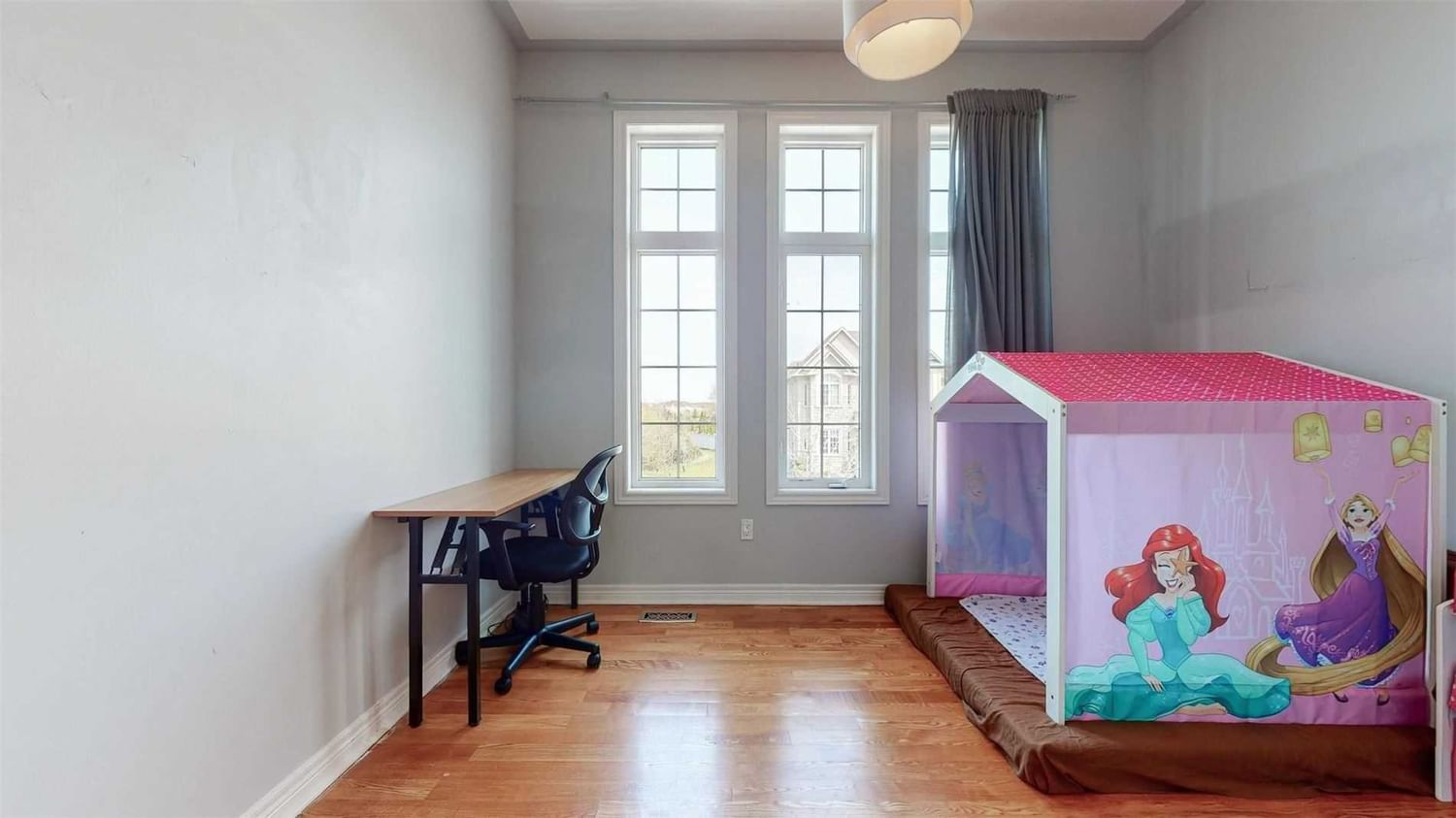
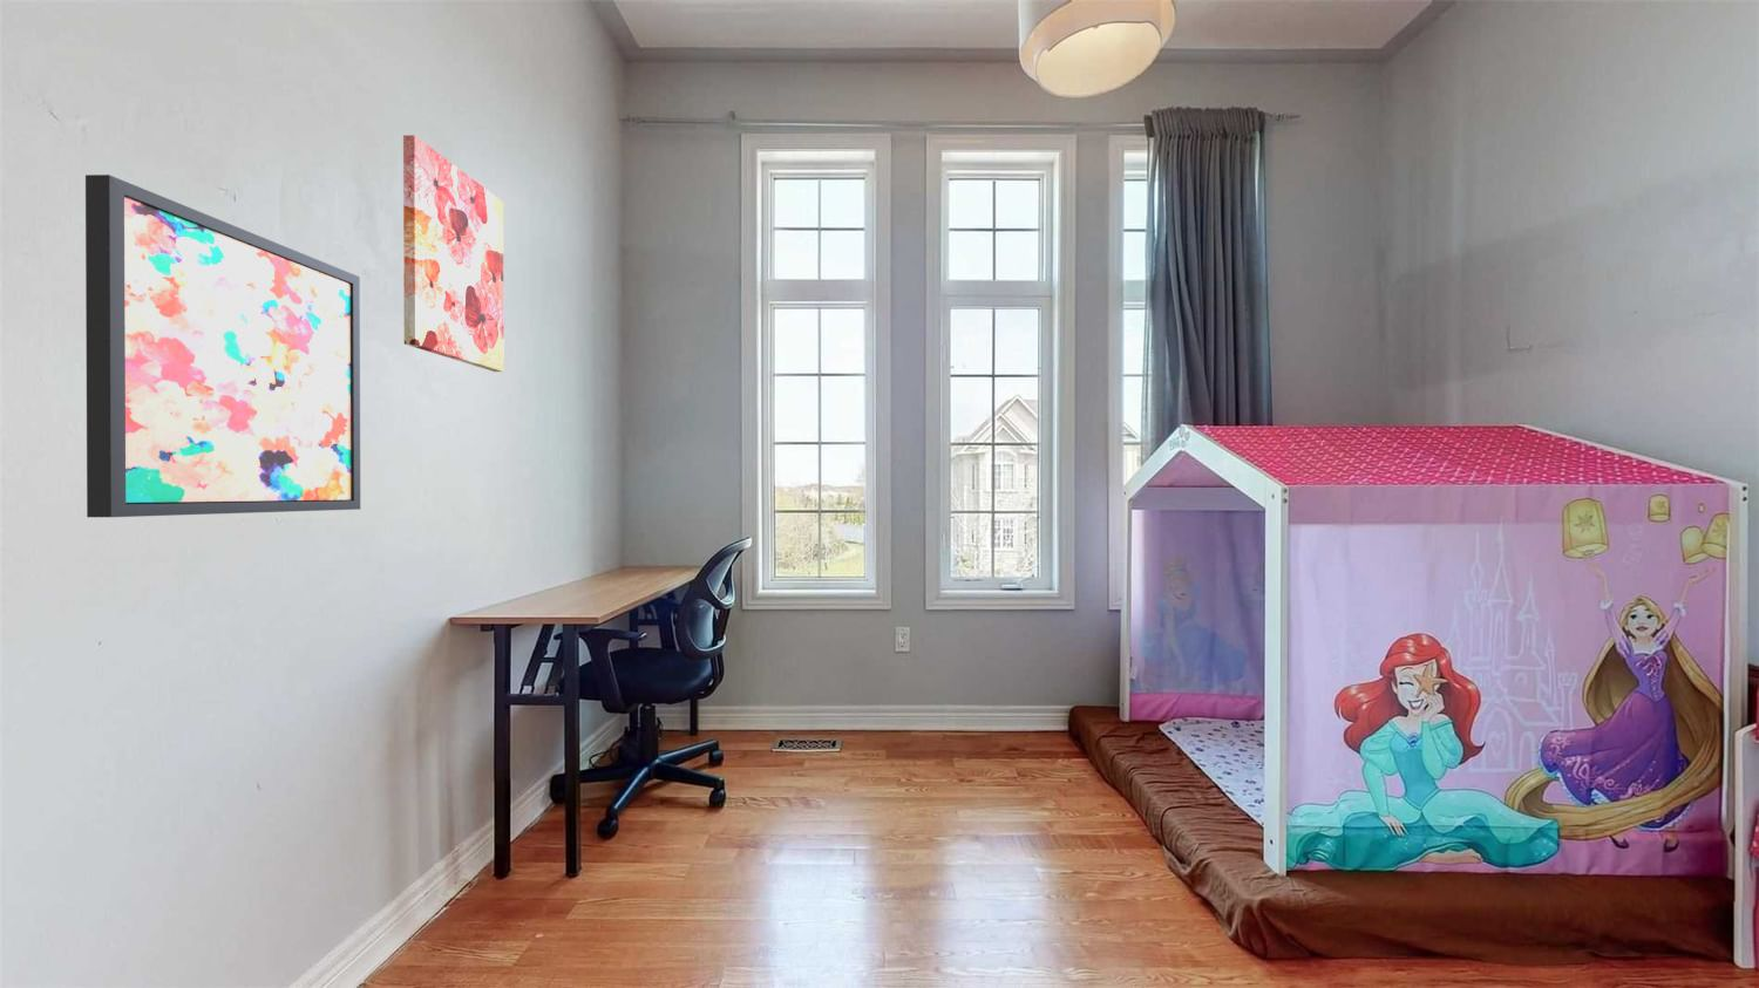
+ wall art [402,134,505,373]
+ wall art [85,174,361,518]
